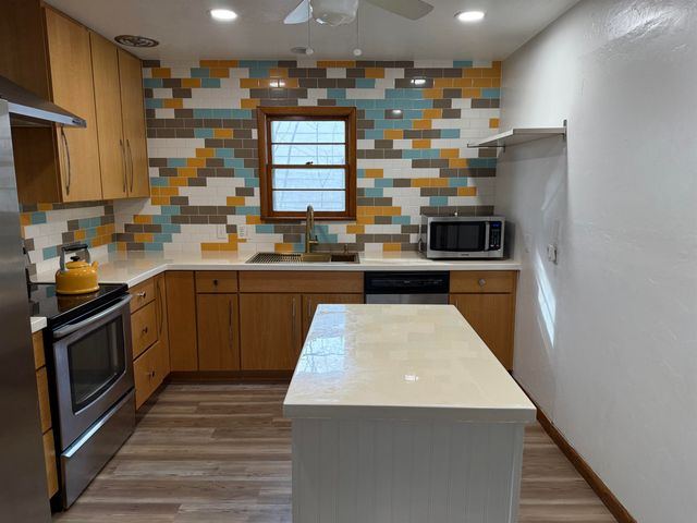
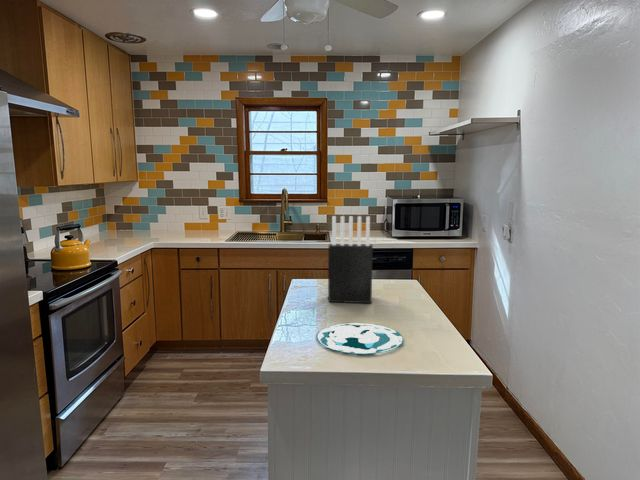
+ knife block [327,215,374,304]
+ plate [316,322,404,355]
